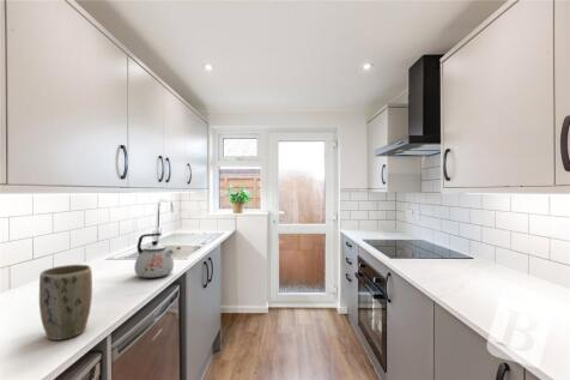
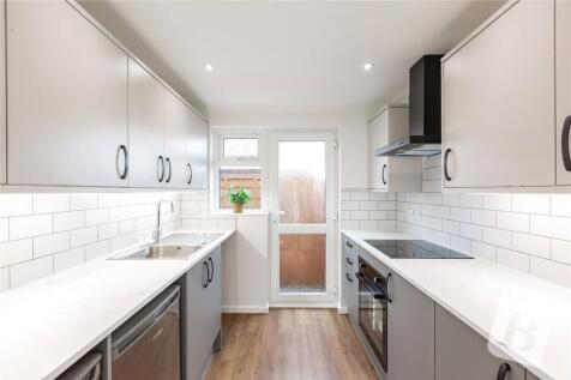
- kettle [133,233,175,279]
- plant pot [38,264,93,342]
